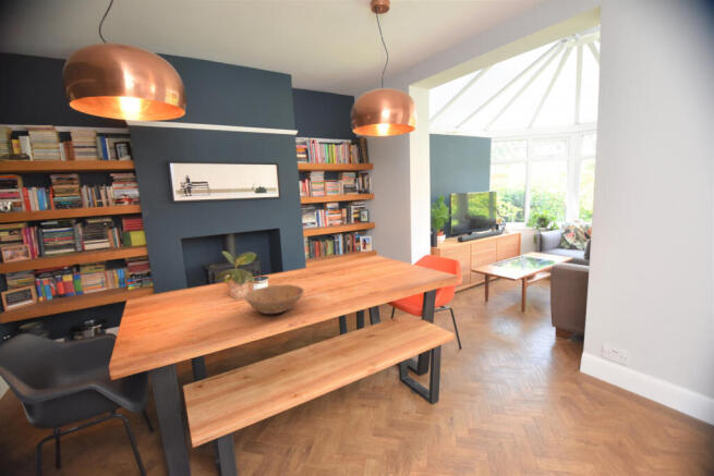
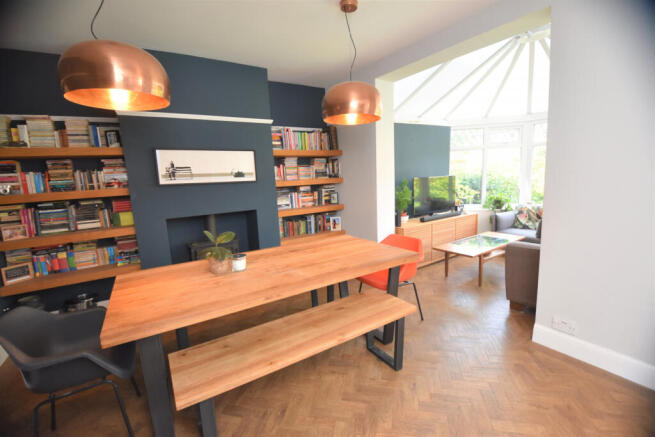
- bowl [244,283,305,315]
